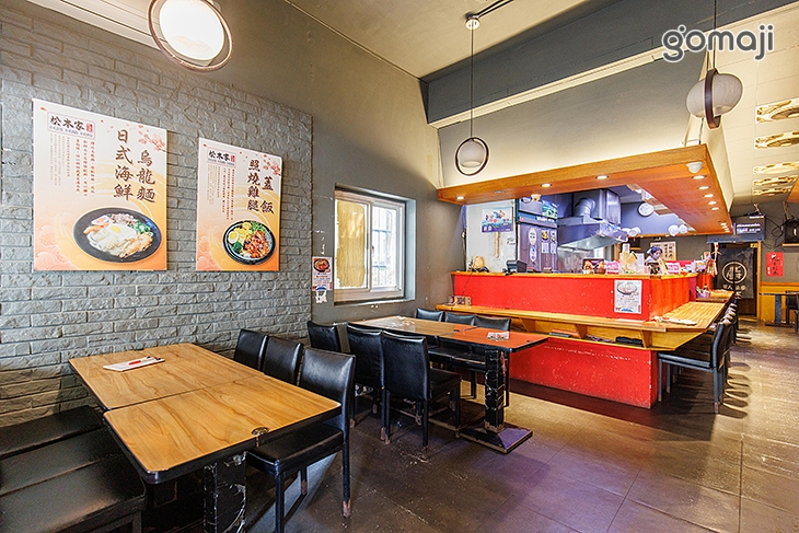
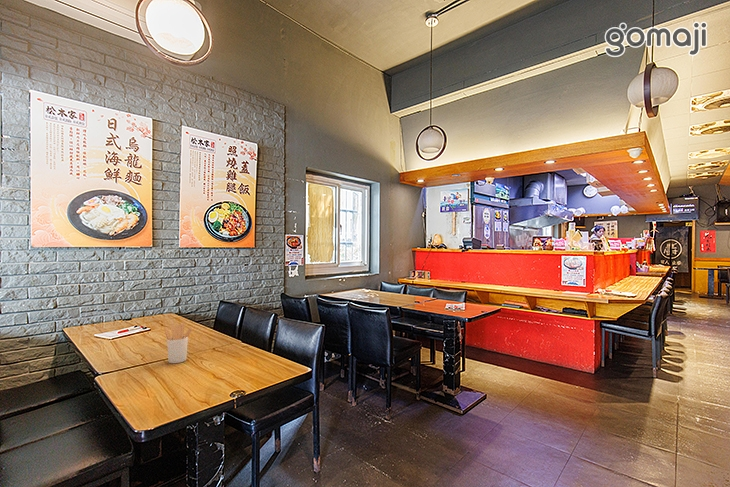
+ utensil holder [164,323,193,364]
